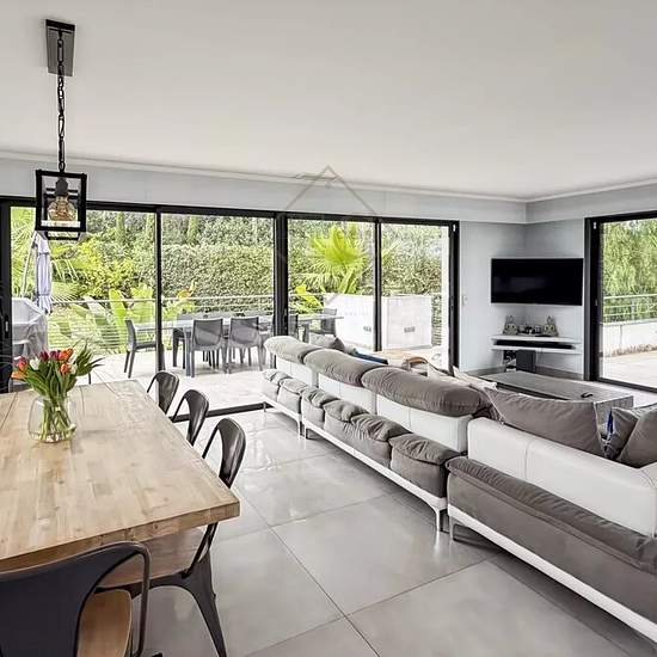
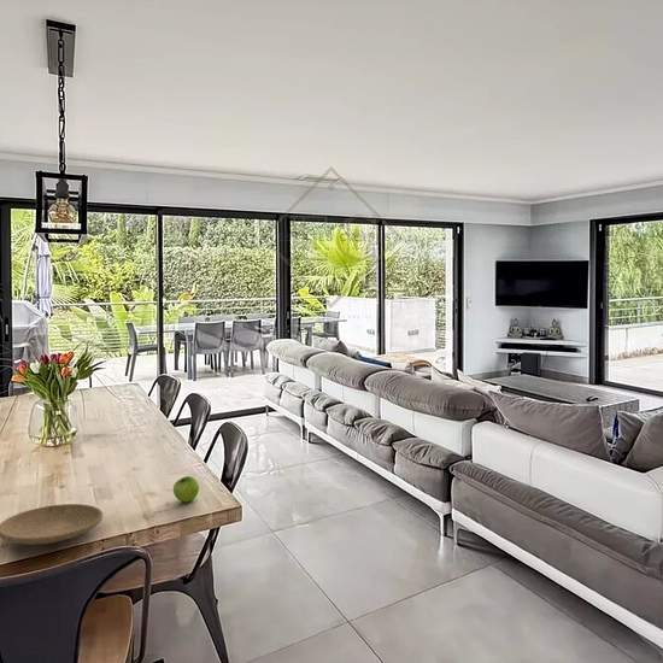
+ fruit [172,475,200,503]
+ plate [0,503,104,546]
